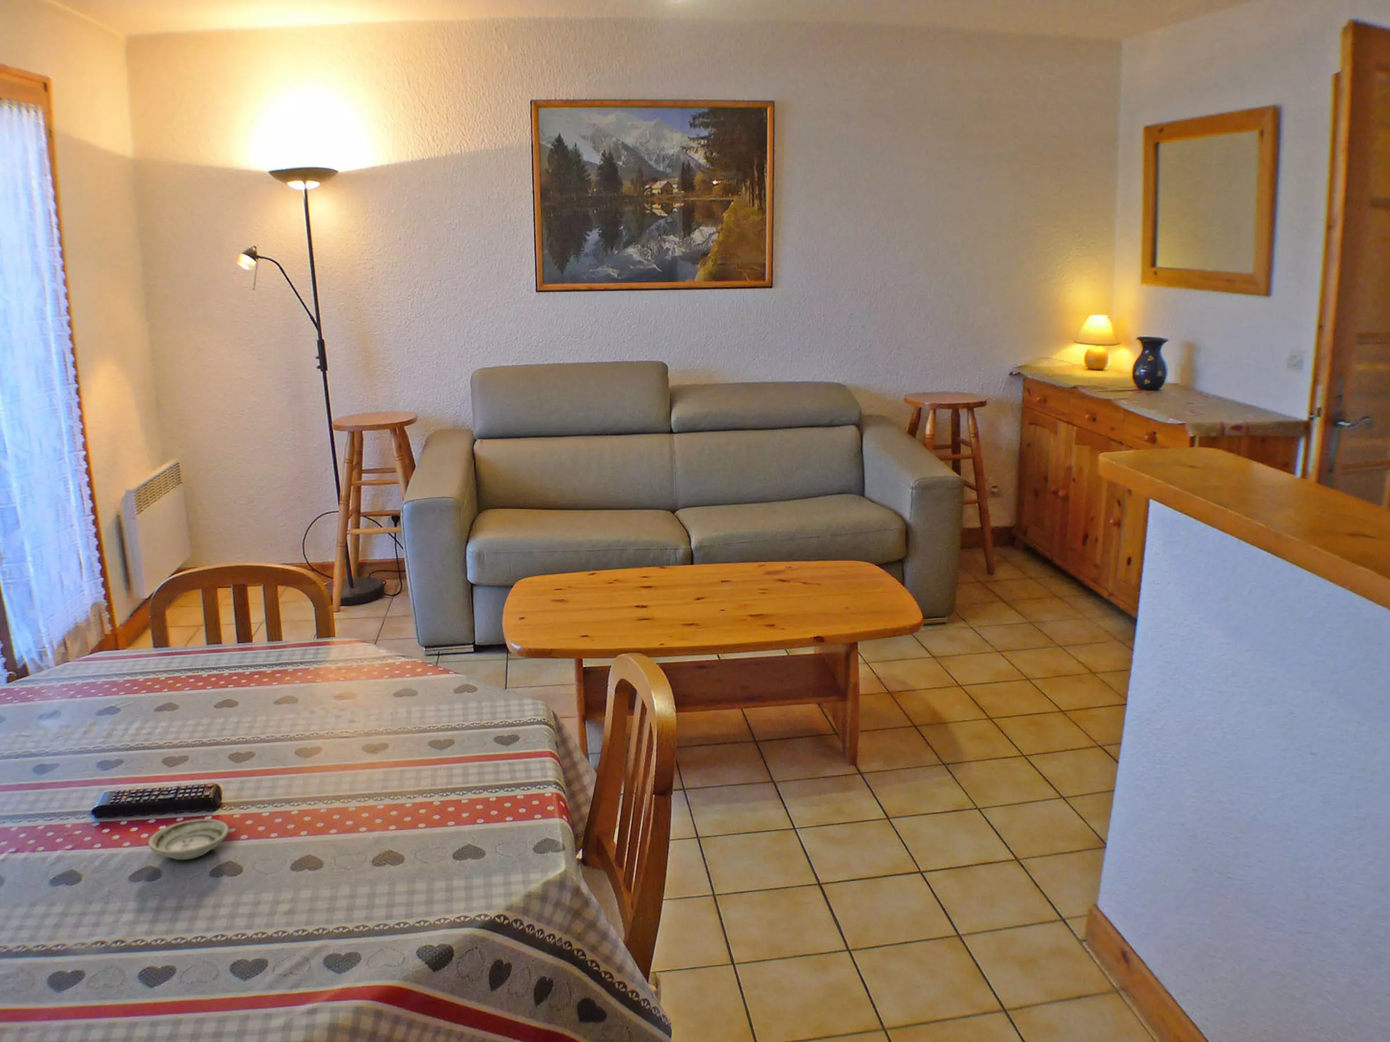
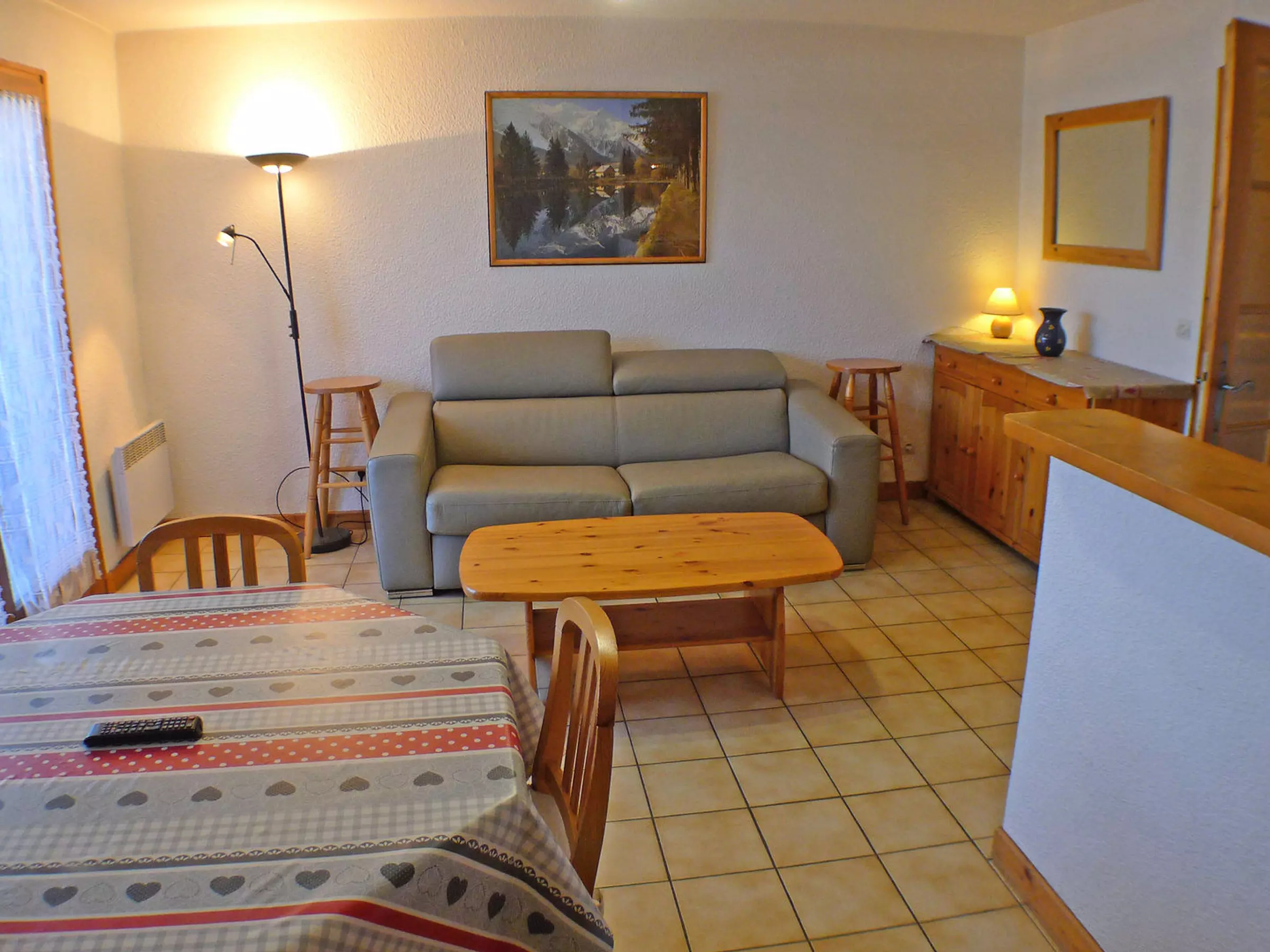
- saucer [148,819,230,860]
